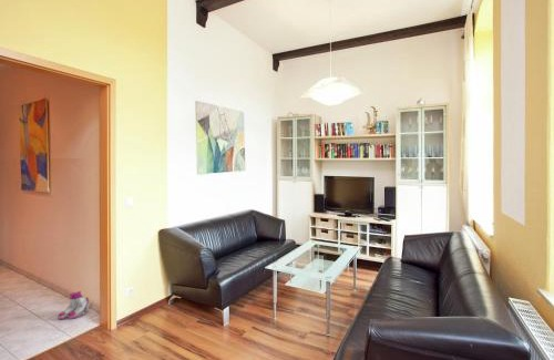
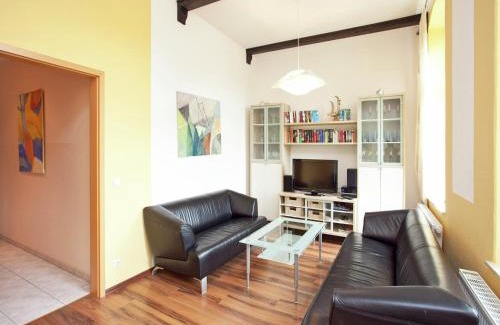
- boots [57,290,91,320]
